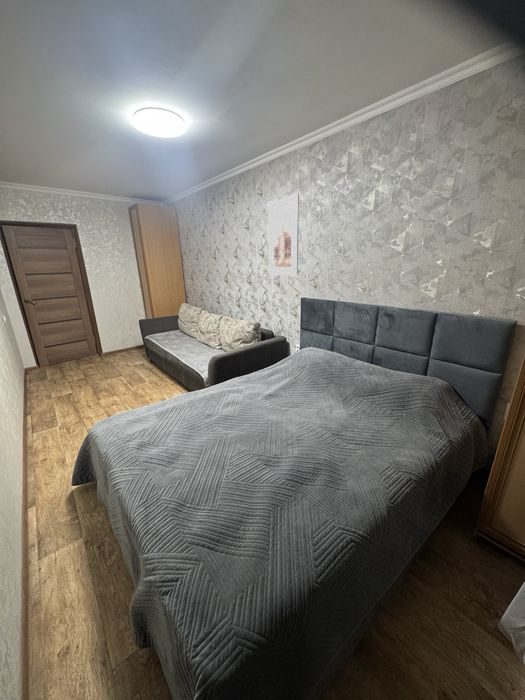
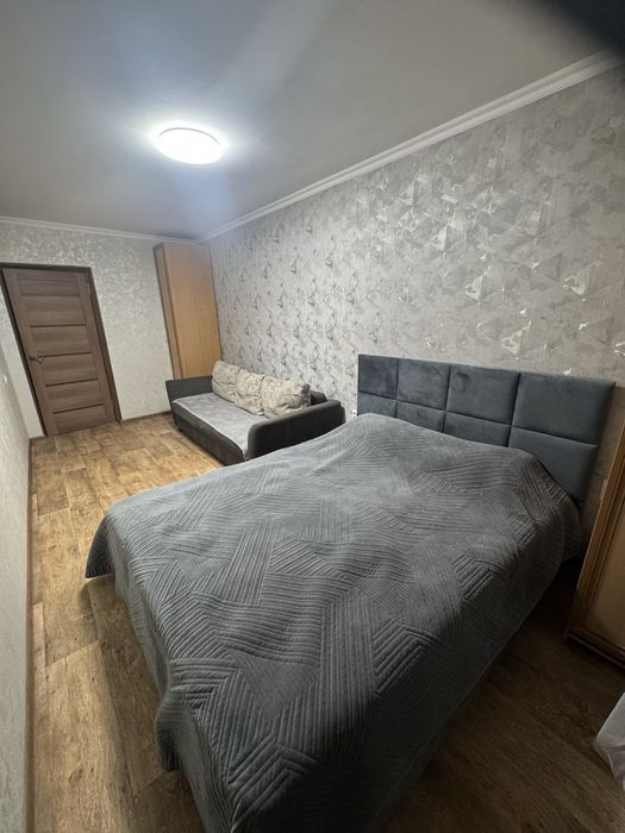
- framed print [268,193,300,276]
